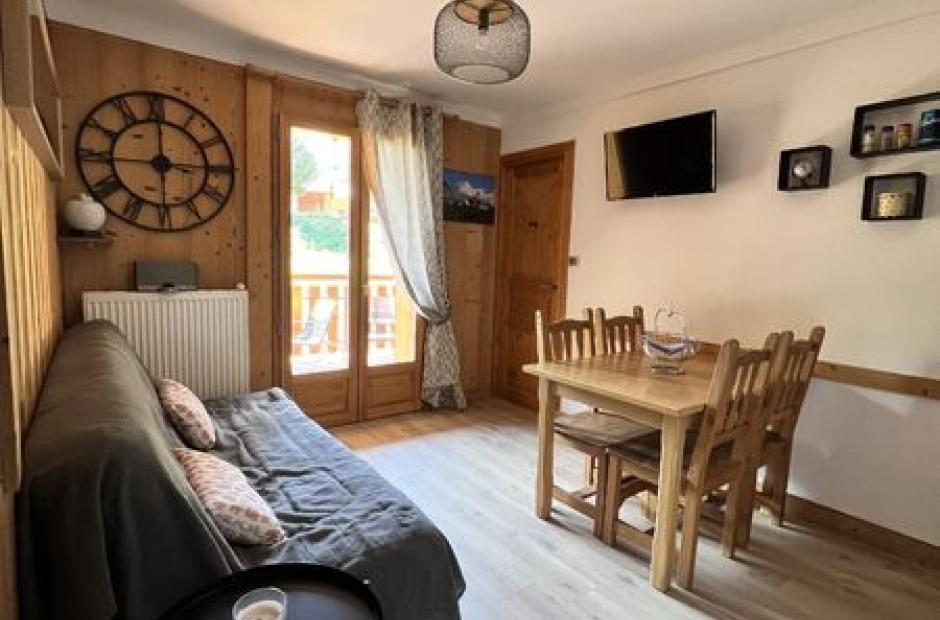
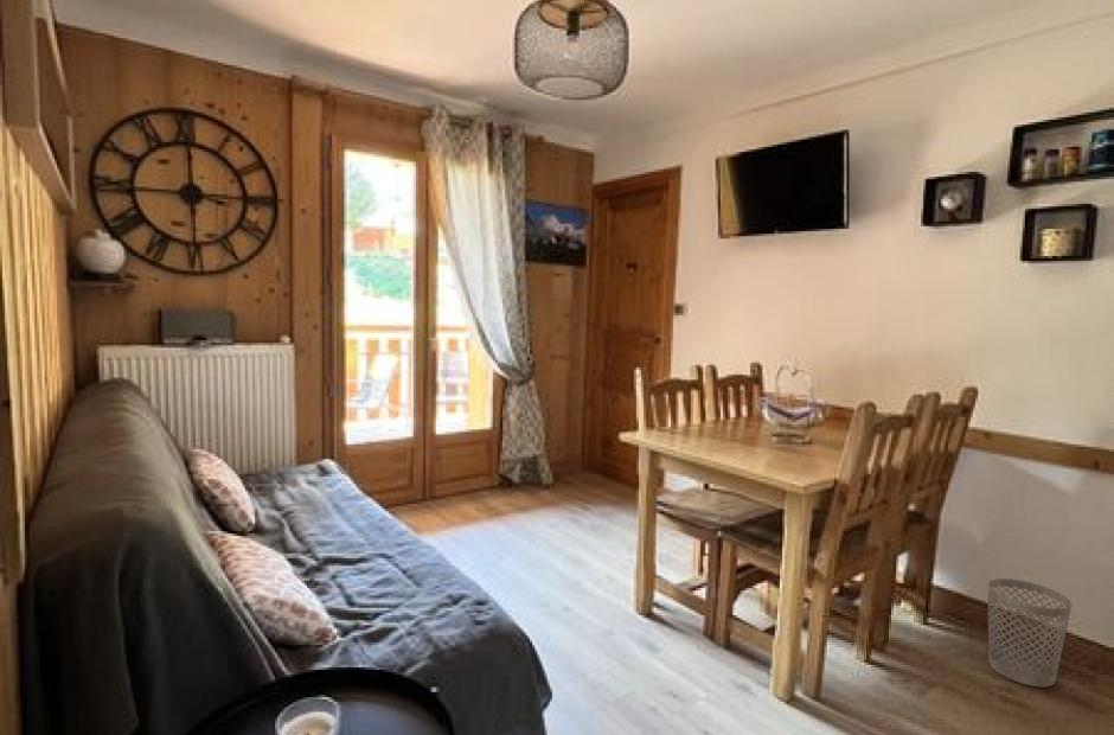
+ wastebasket [987,577,1074,689]
